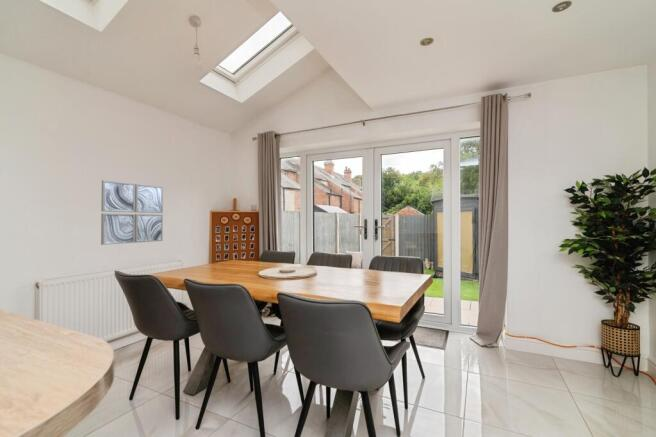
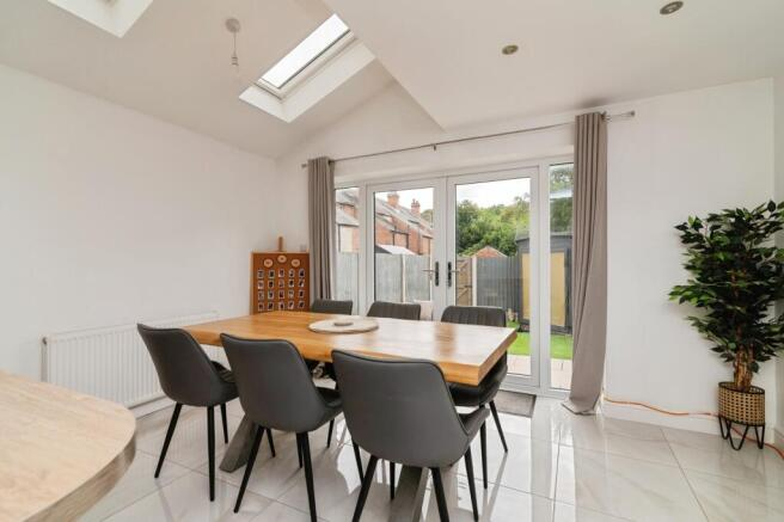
- wall art [100,179,164,246]
